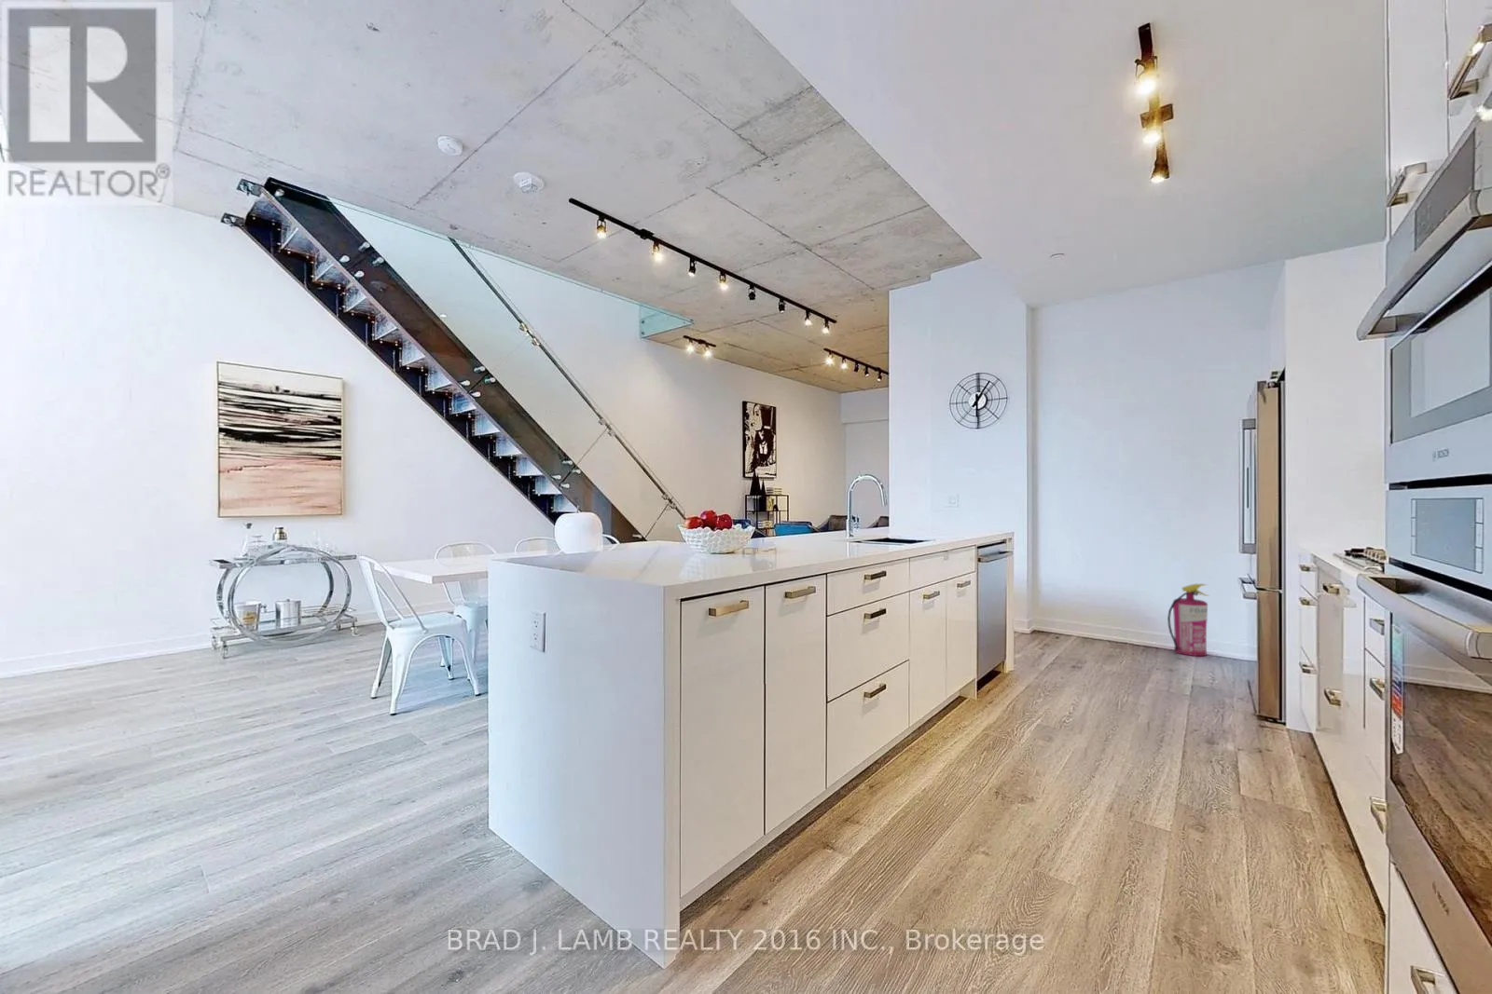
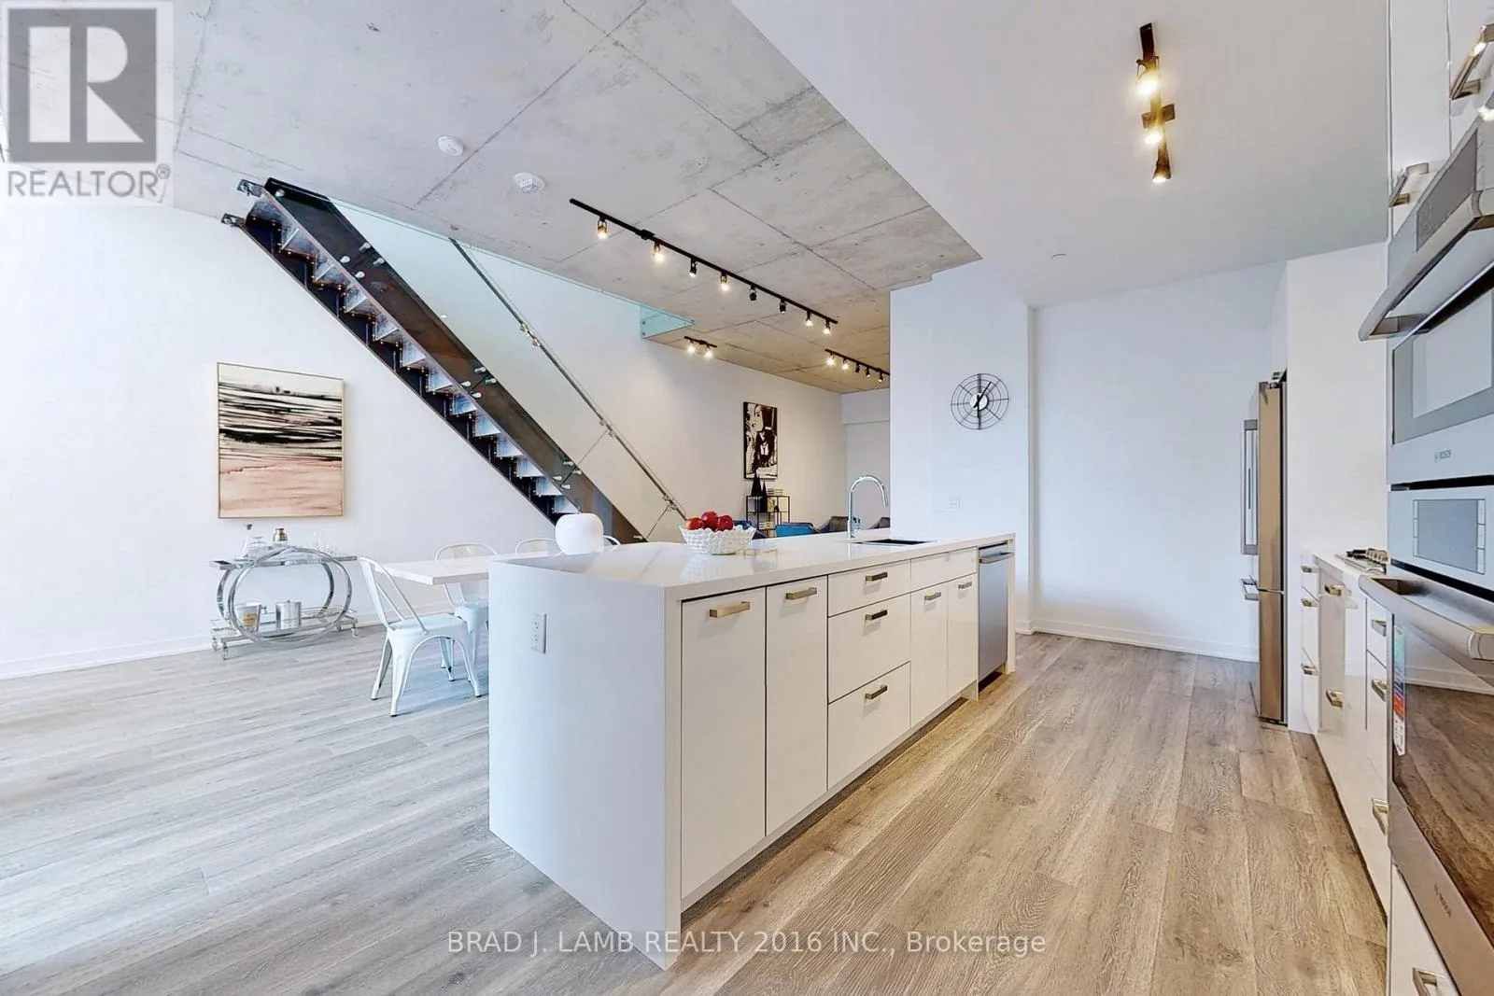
- fire extinguisher [1167,584,1209,657]
